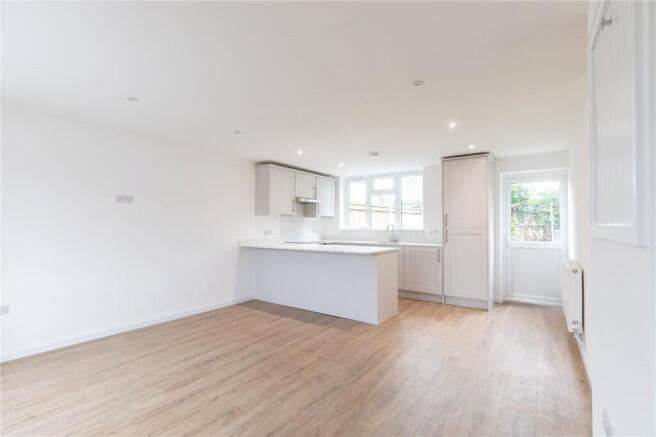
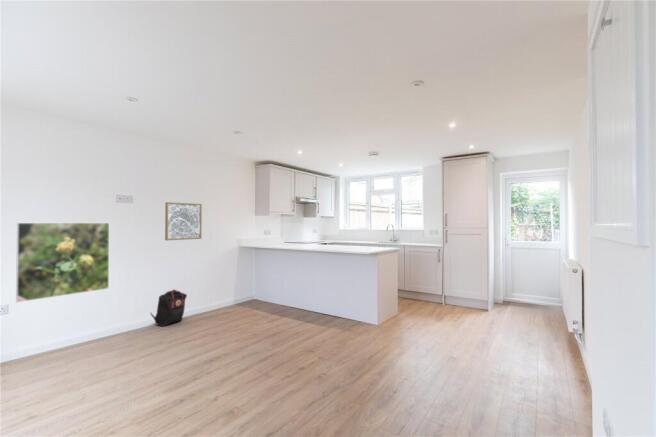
+ wall art [164,201,203,241]
+ backpack [149,288,188,328]
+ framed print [15,222,110,303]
